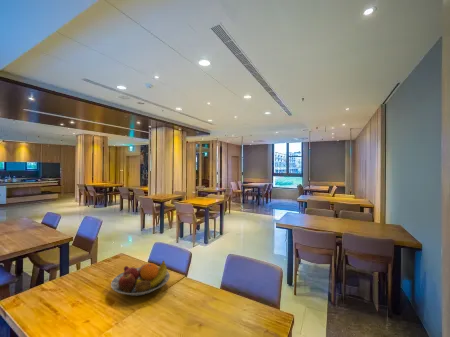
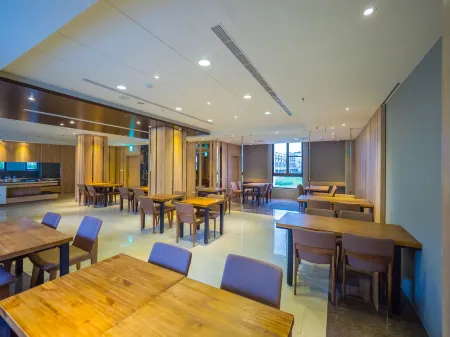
- fruit bowl [110,259,171,296]
